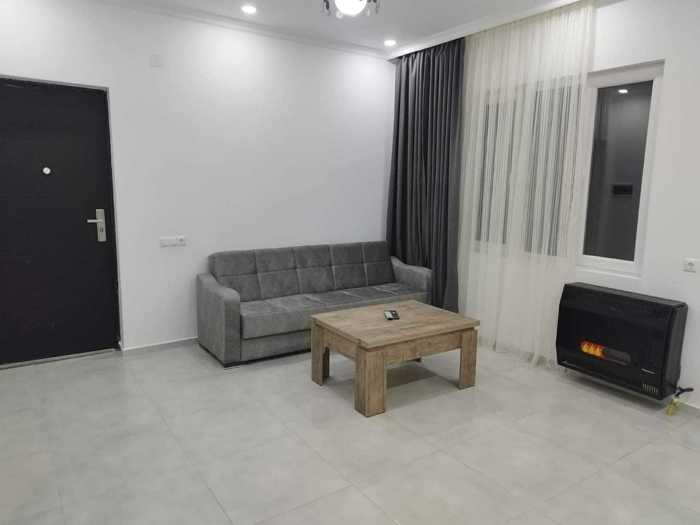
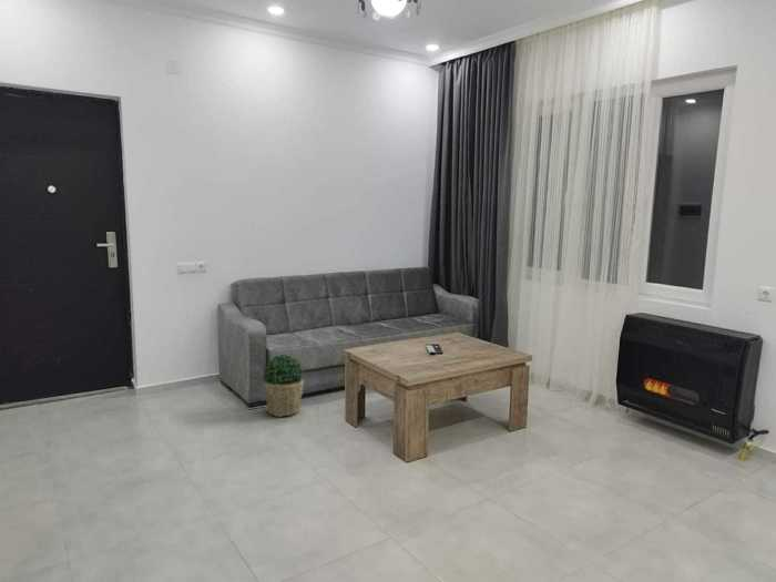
+ potted plant [262,354,305,418]
